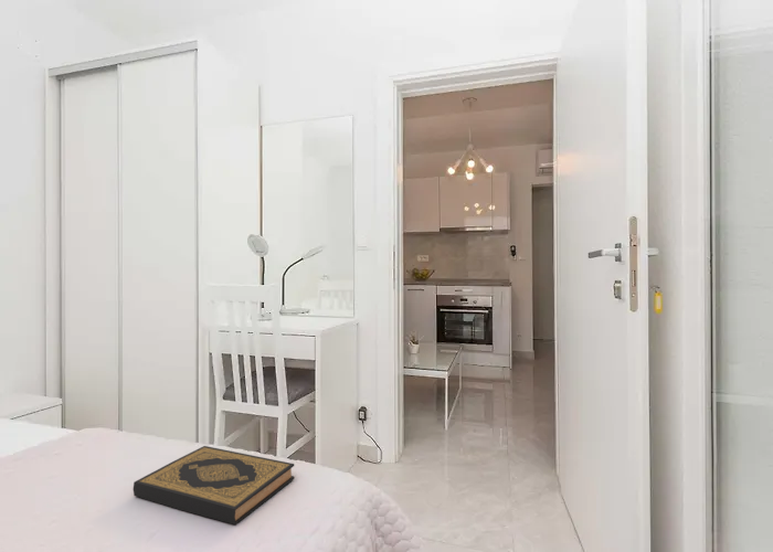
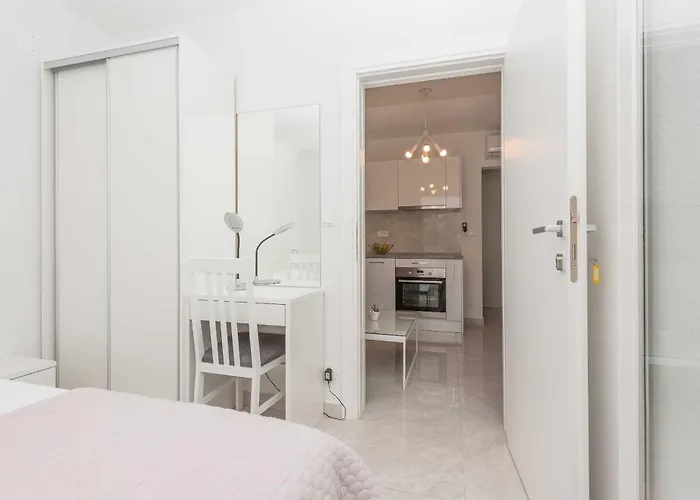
- hardback book [133,445,296,526]
